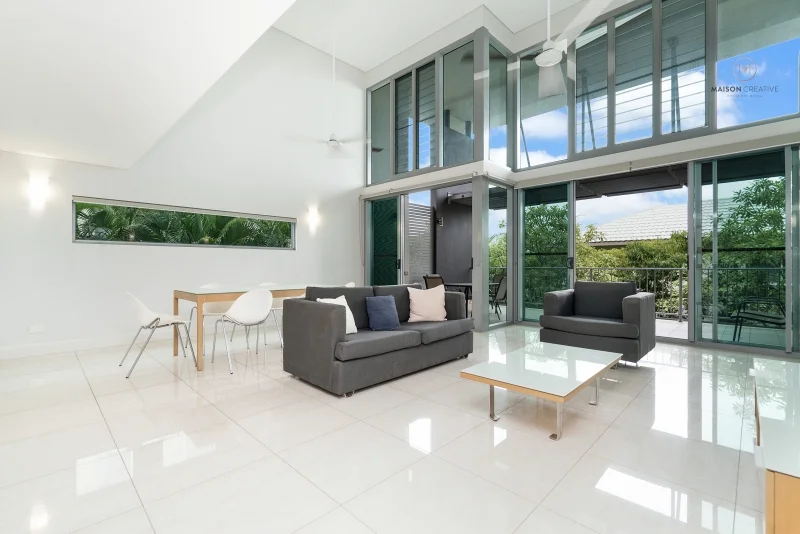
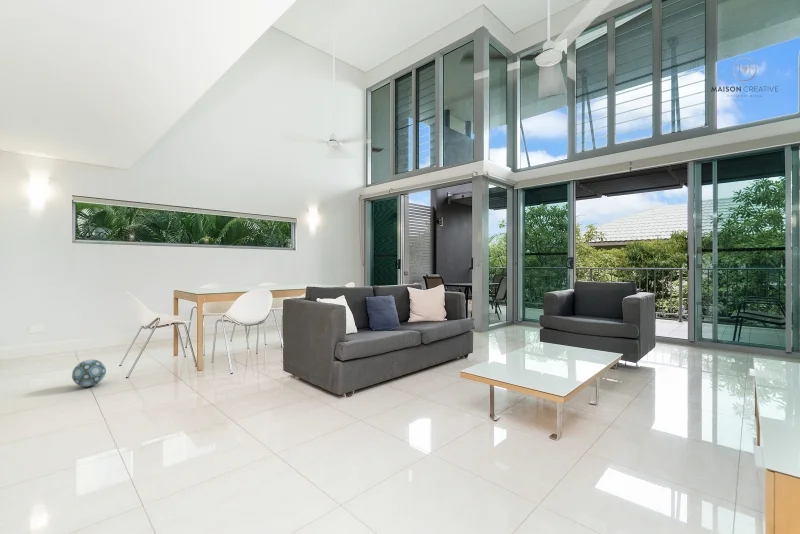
+ ball [71,359,107,388]
